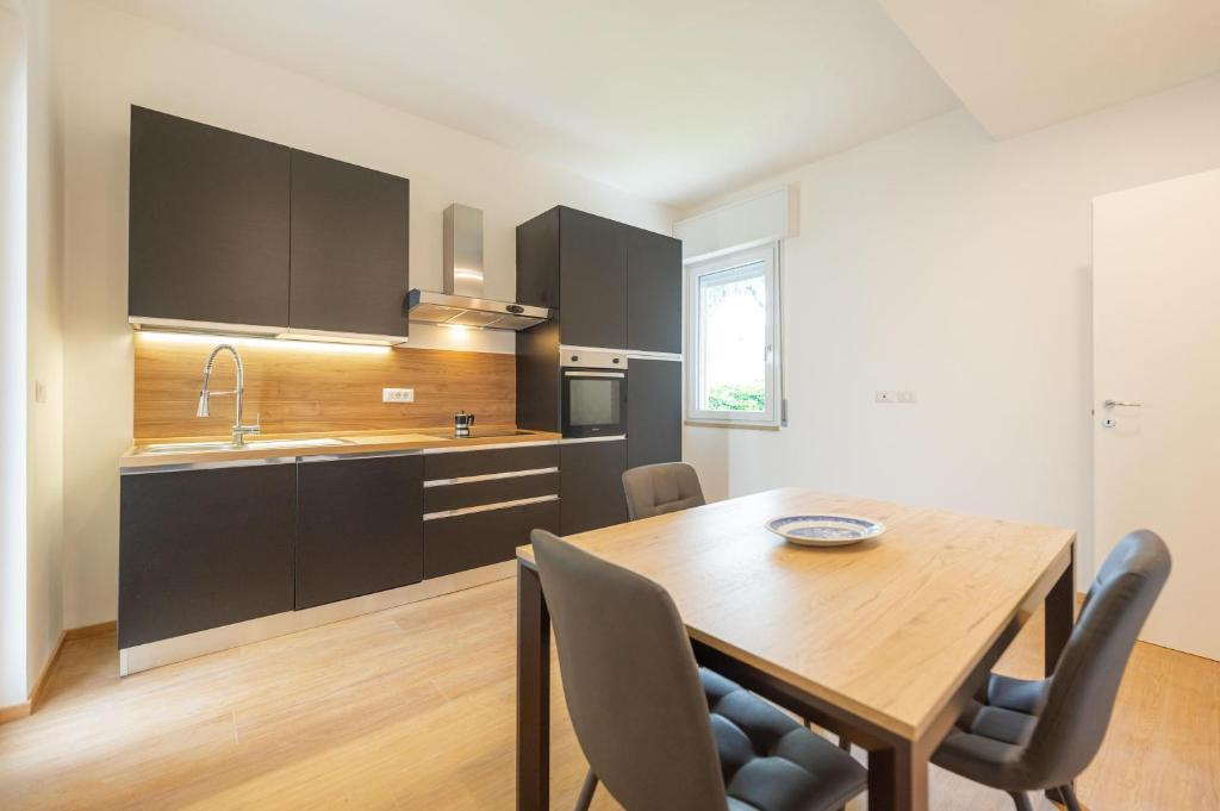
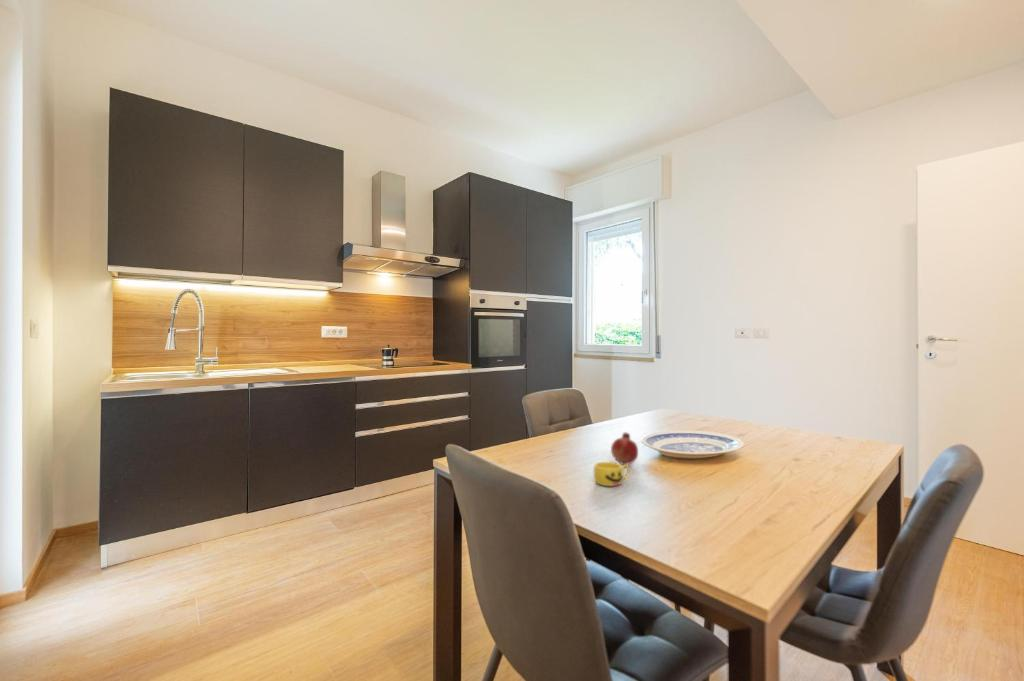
+ fruit [610,431,639,466]
+ cup [593,461,631,487]
